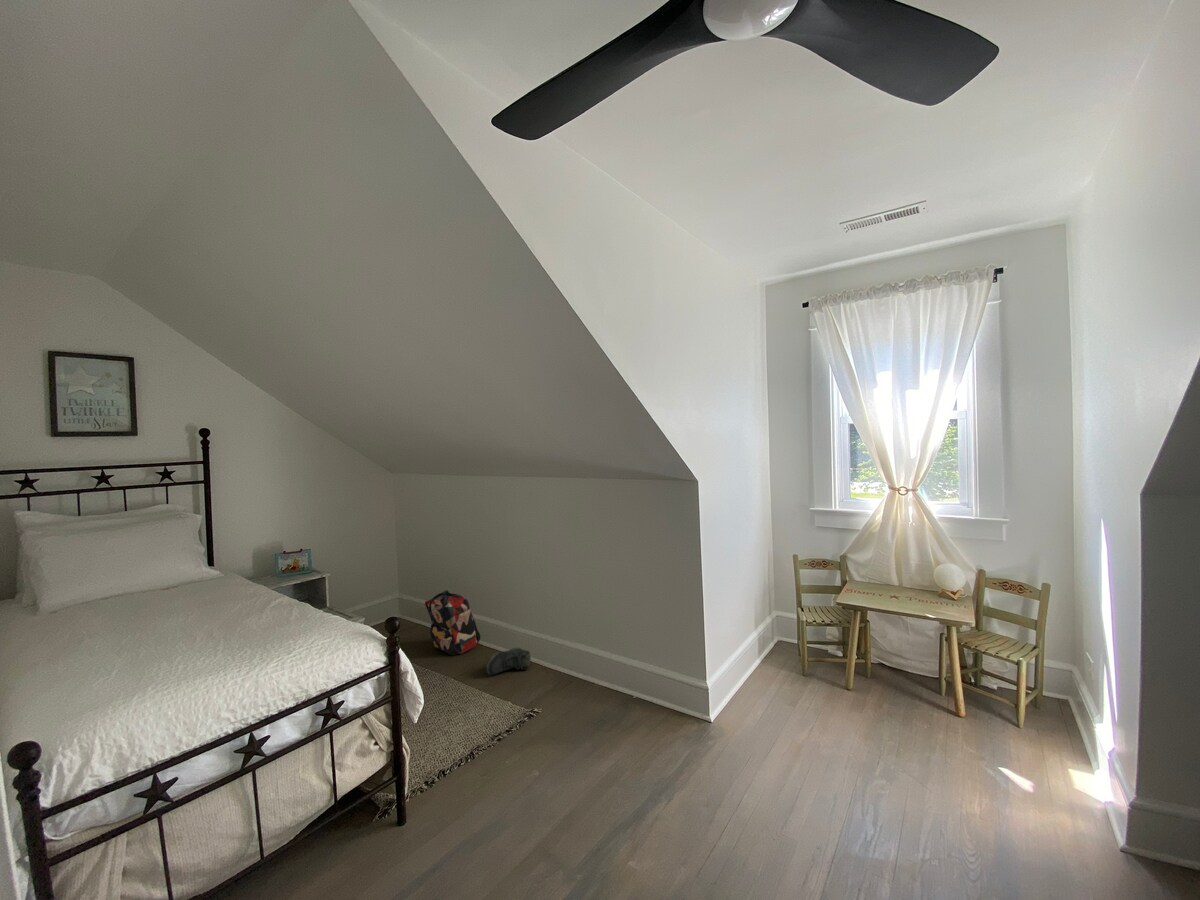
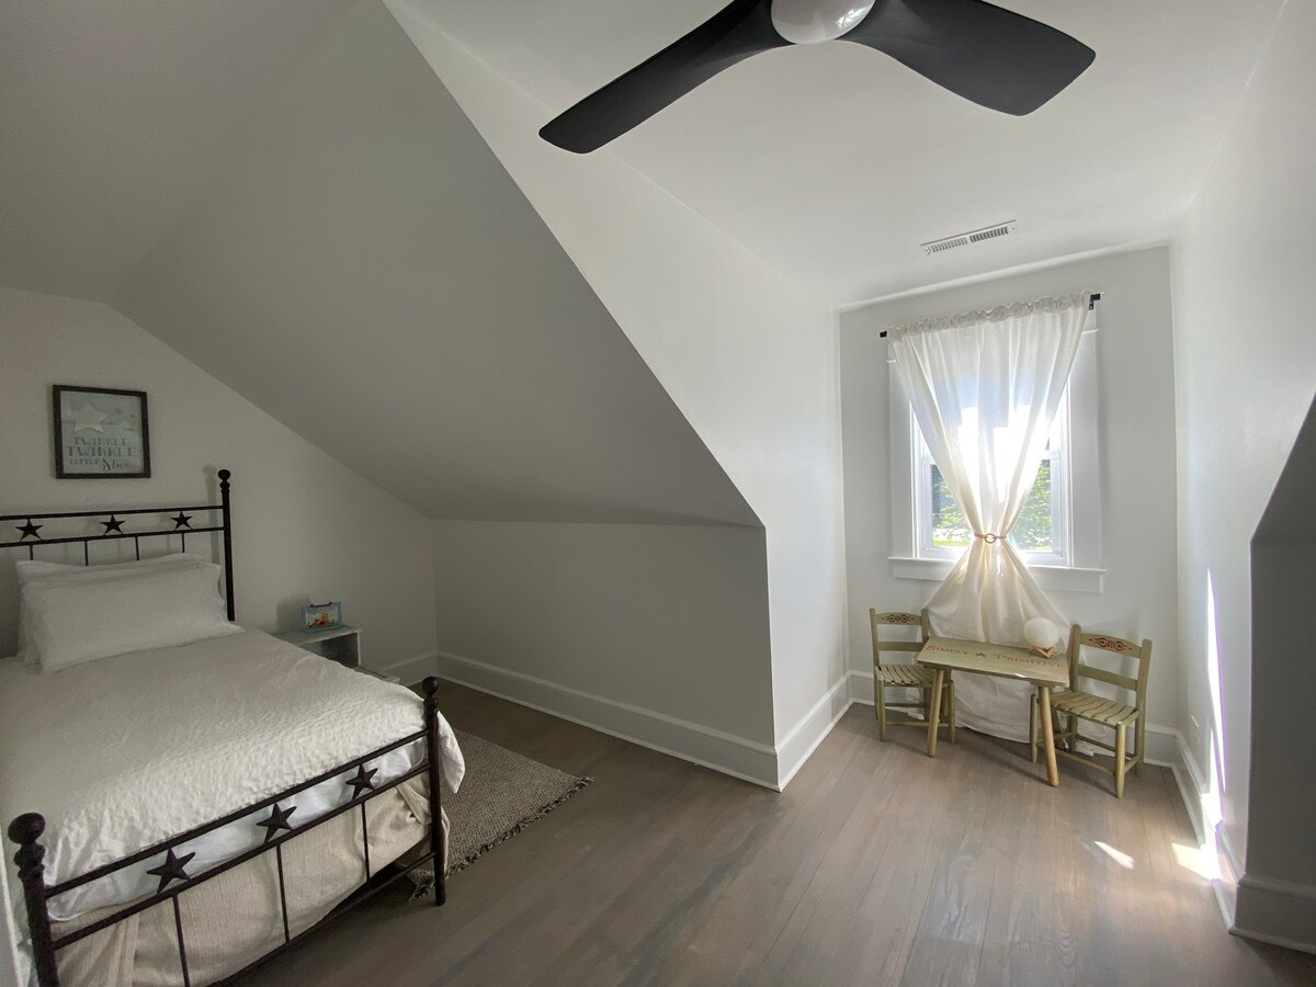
- sneaker [485,646,532,676]
- backpack [424,589,481,656]
